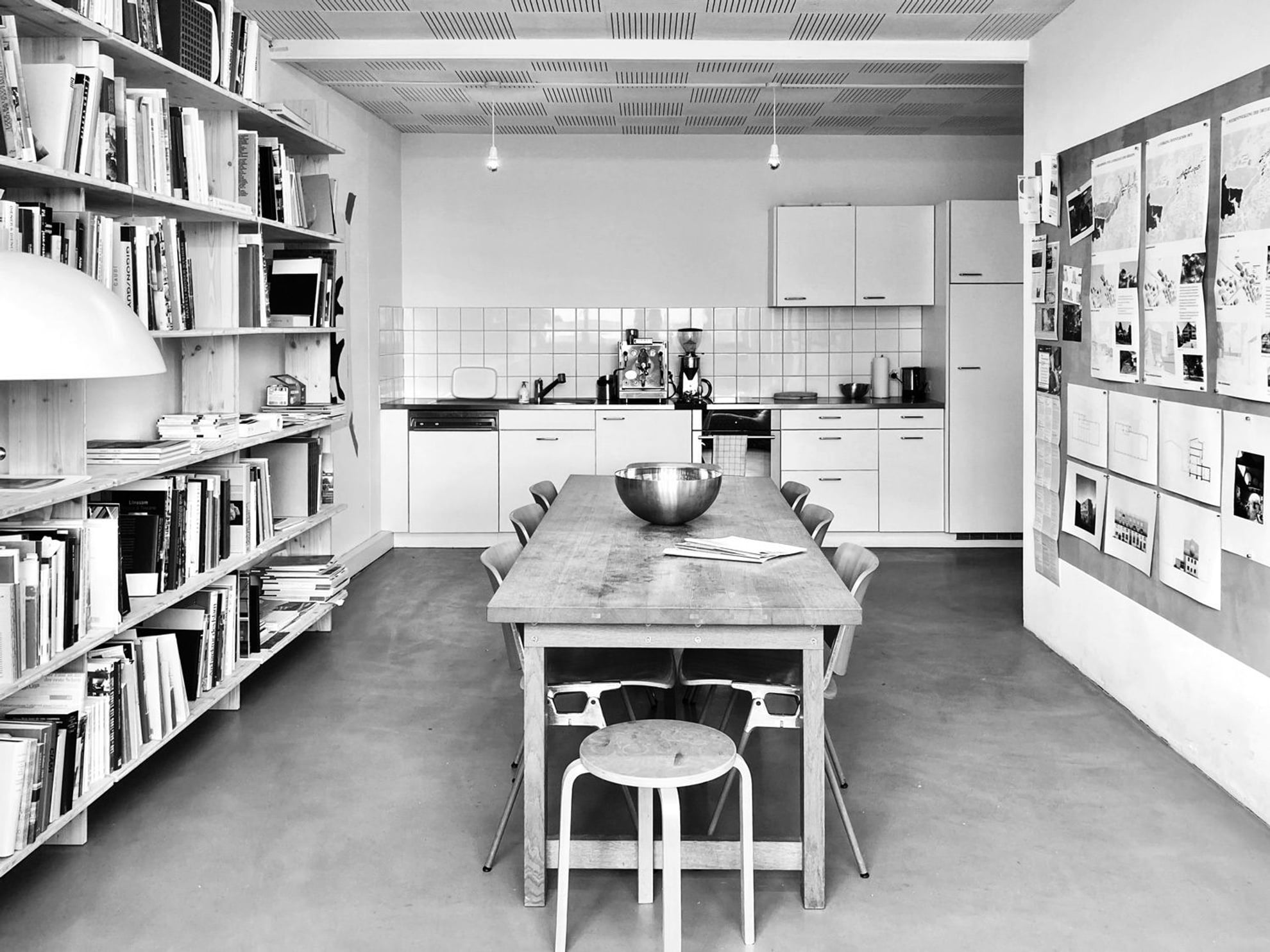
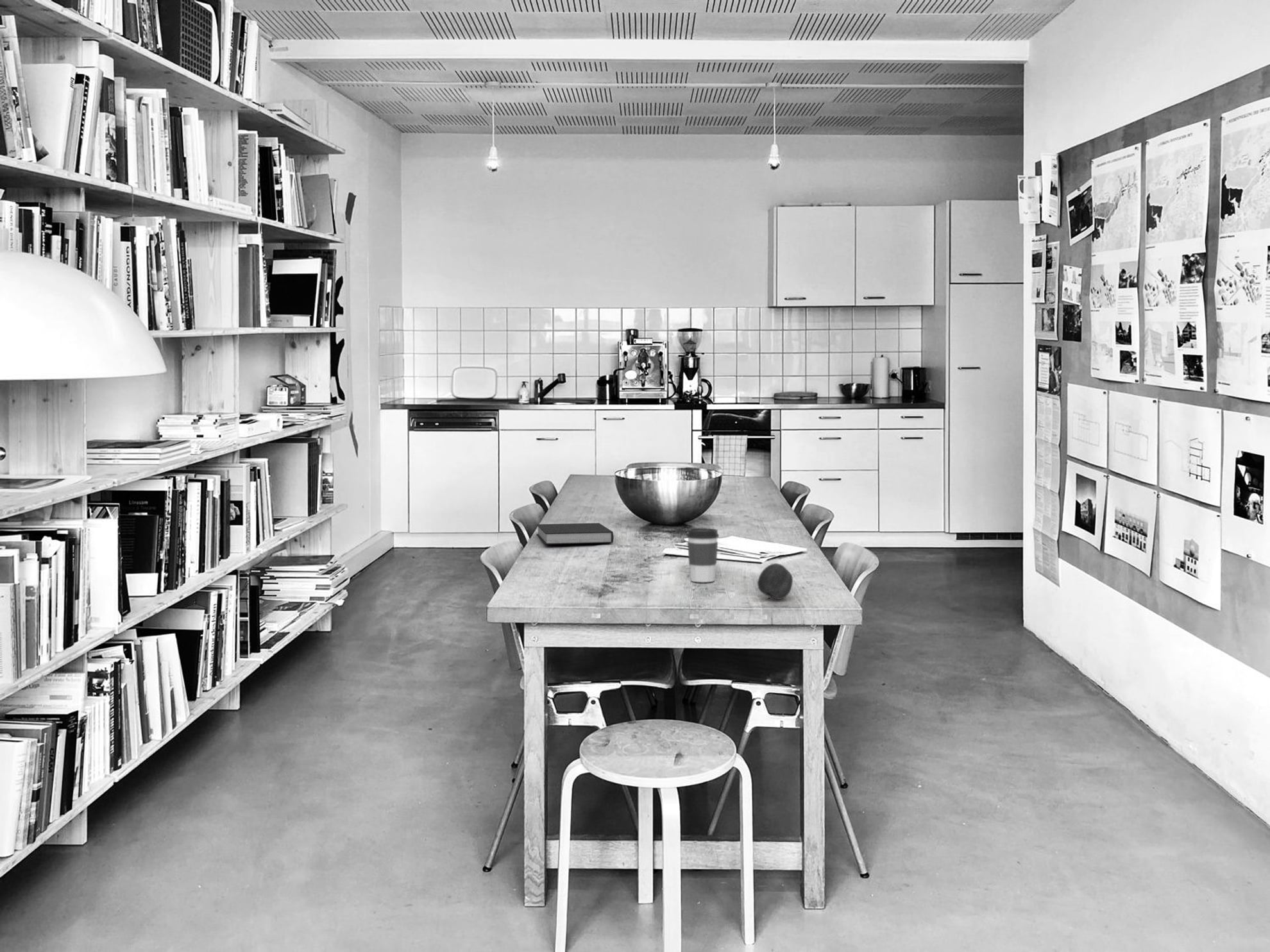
+ notebook [536,522,614,545]
+ apple [757,563,793,600]
+ coffee cup [686,527,720,583]
